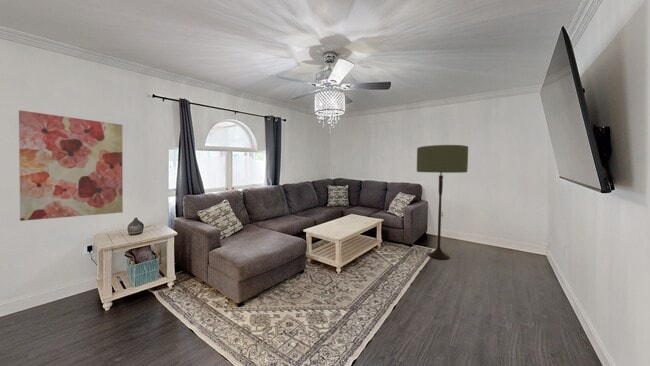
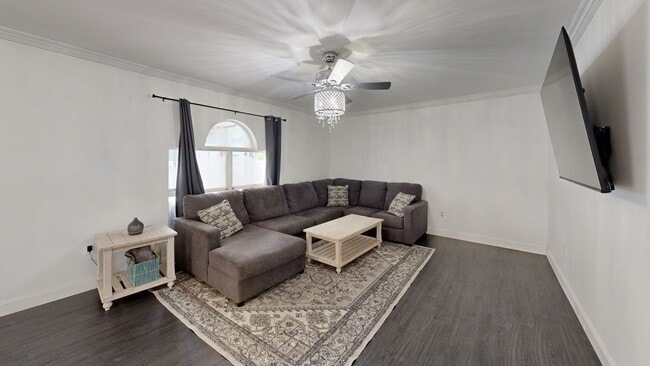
- wall art [18,109,124,222]
- floor lamp [416,144,469,260]
